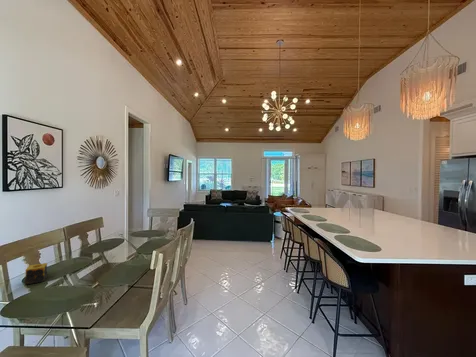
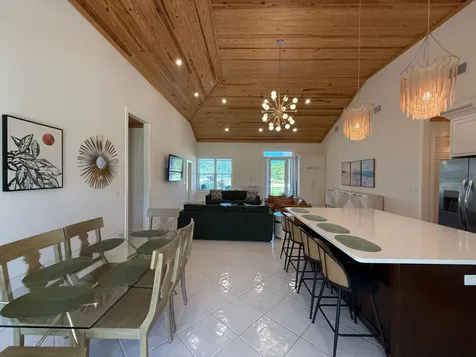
- candle [24,262,48,286]
